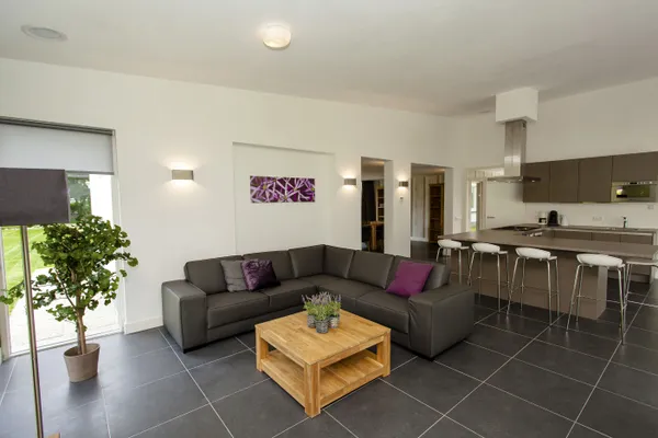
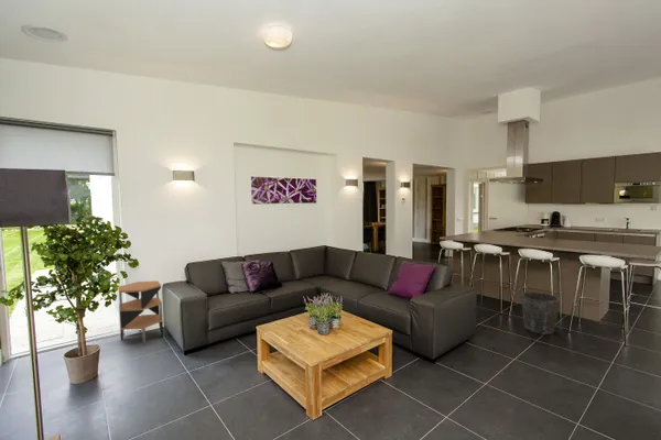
+ waste bin [520,290,562,336]
+ side table [118,279,164,346]
